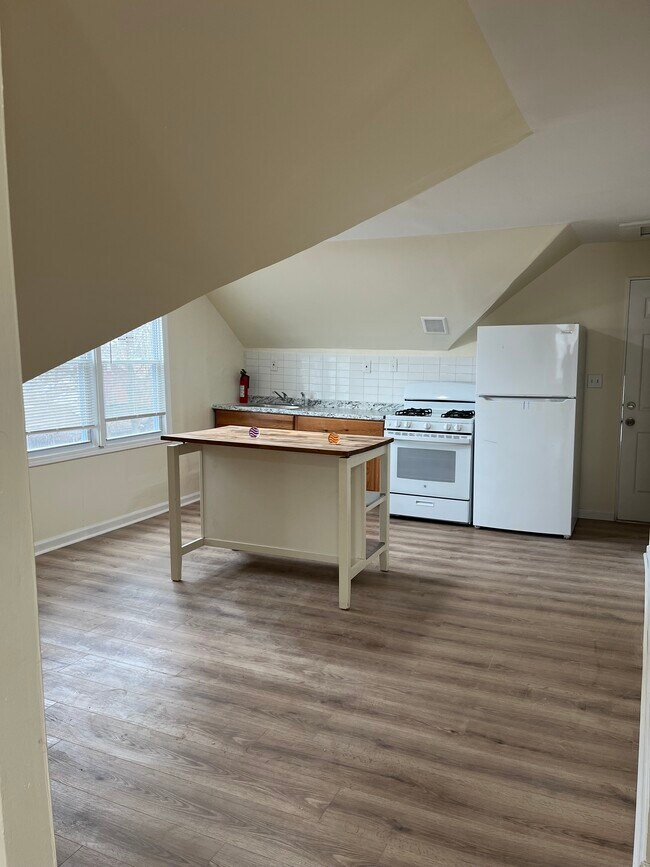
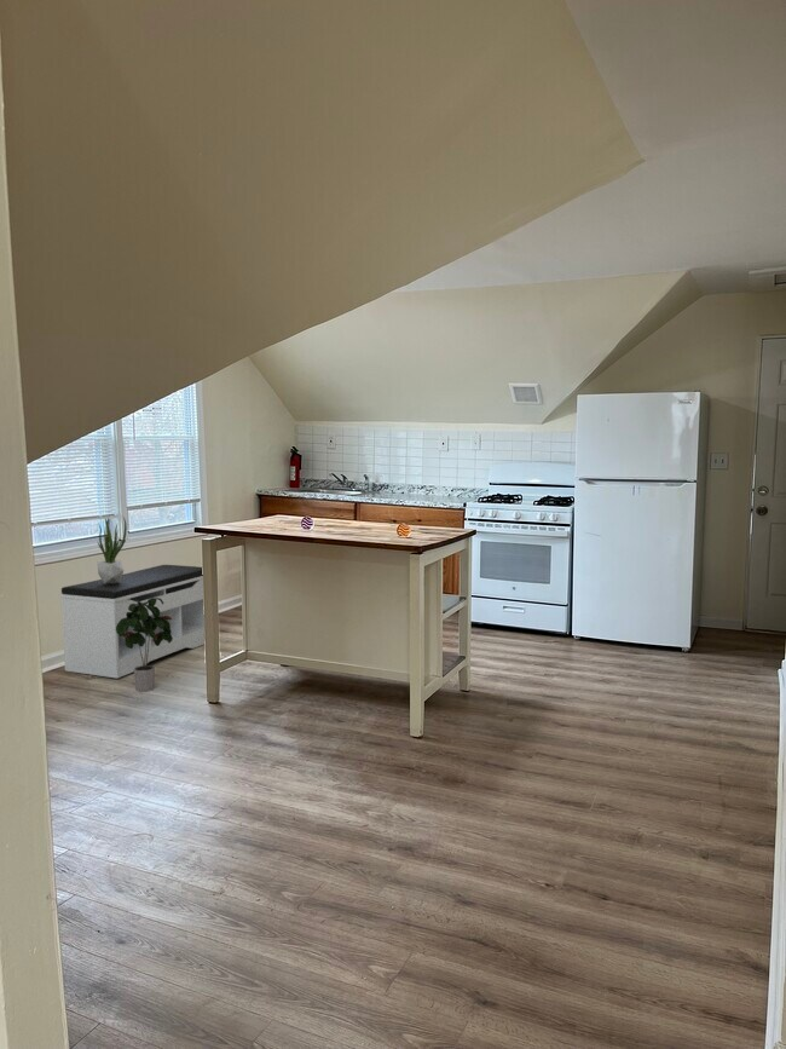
+ potted plant [116,598,173,693]
+ bench [59,564,206,679]
+ potted plant [97,517,128,583]
